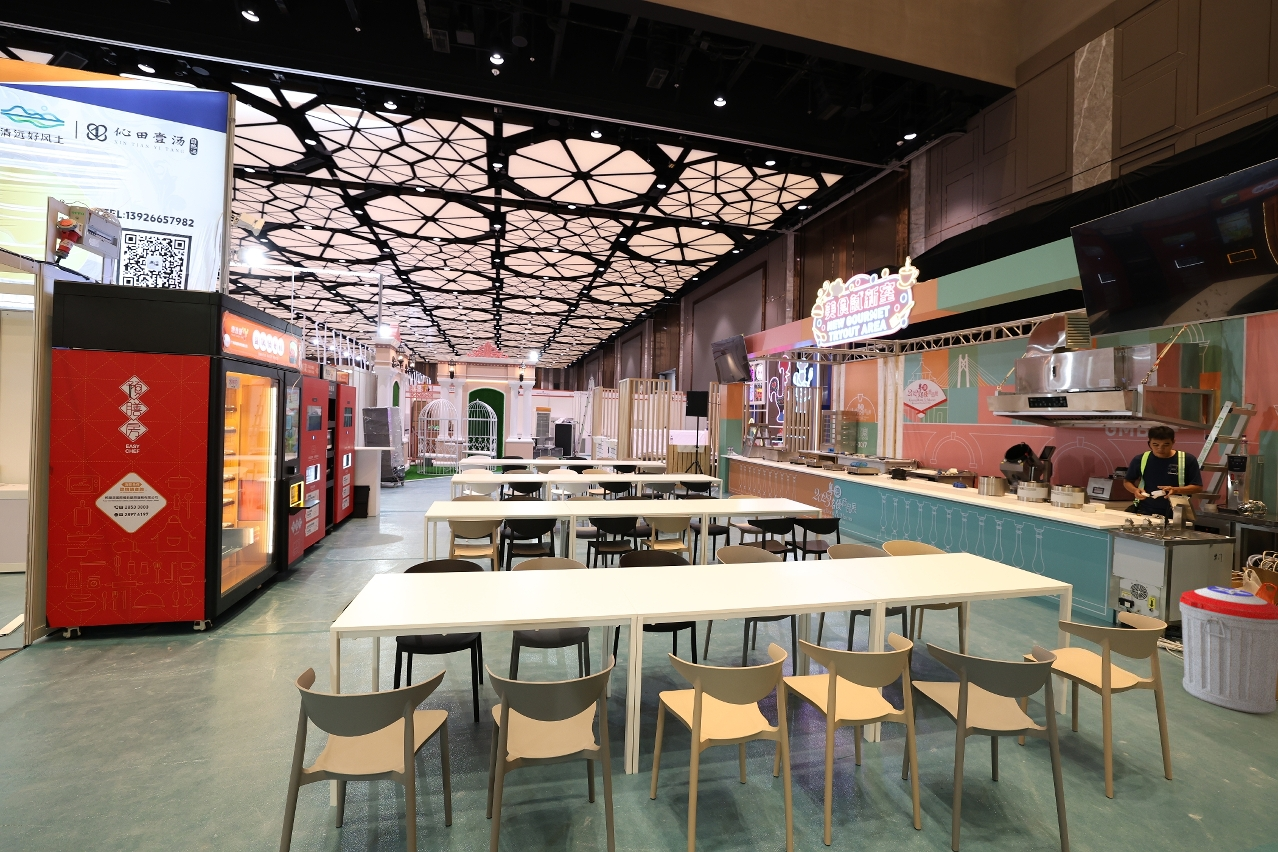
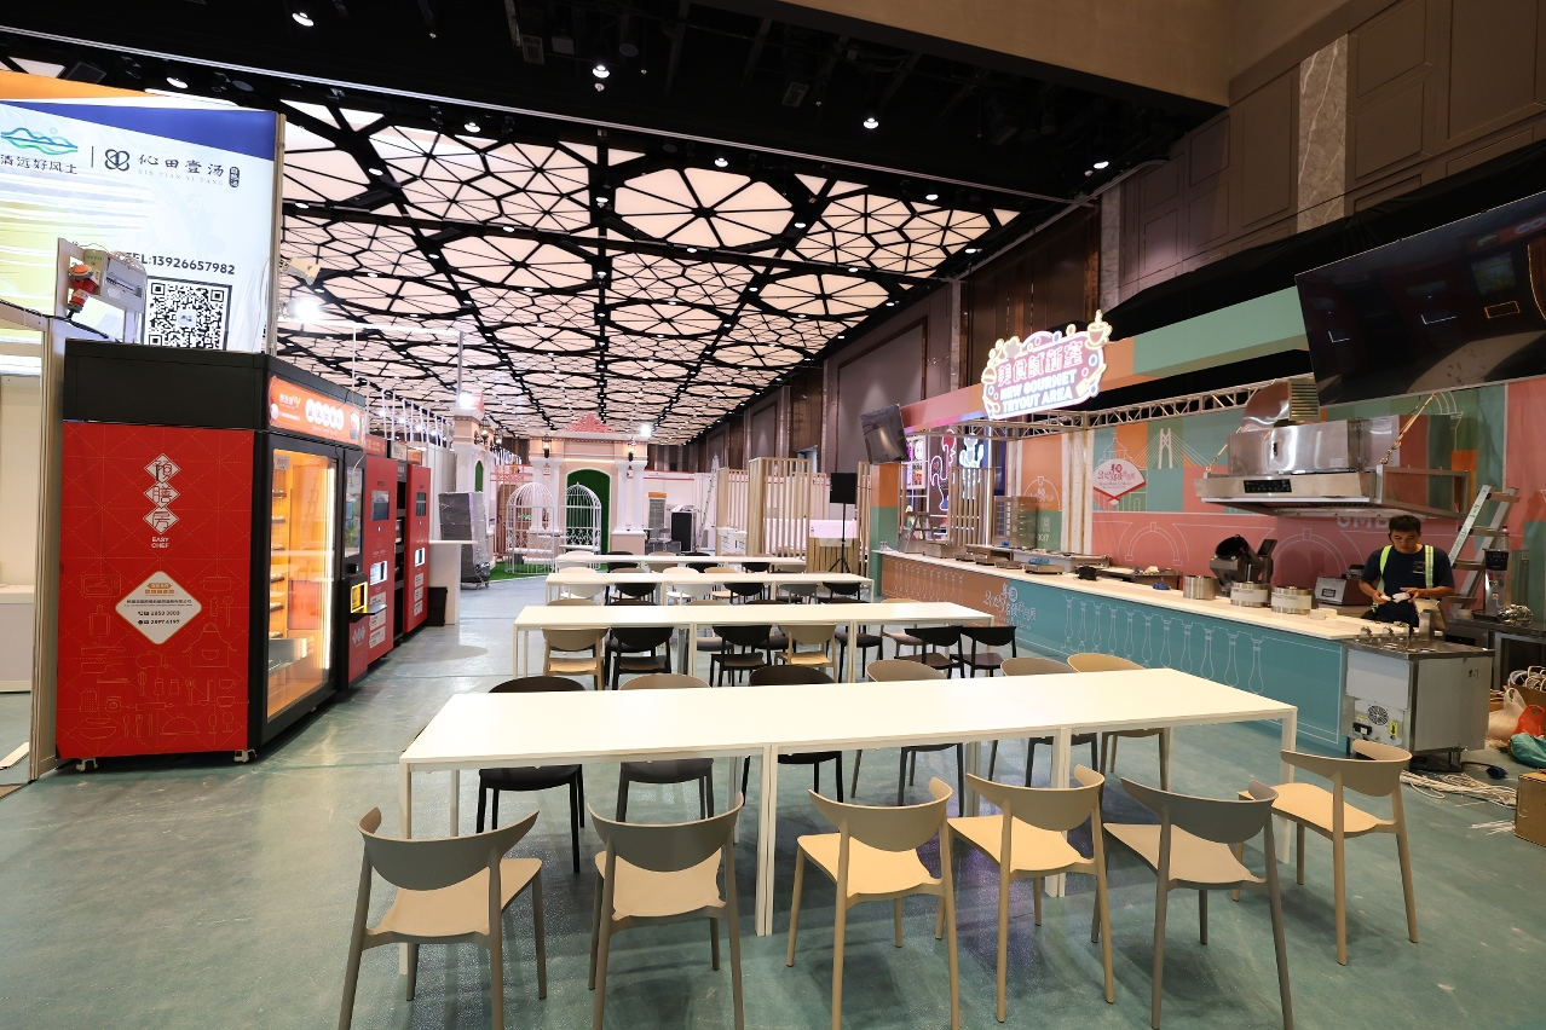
- trash can [1178,586,1278,715]
